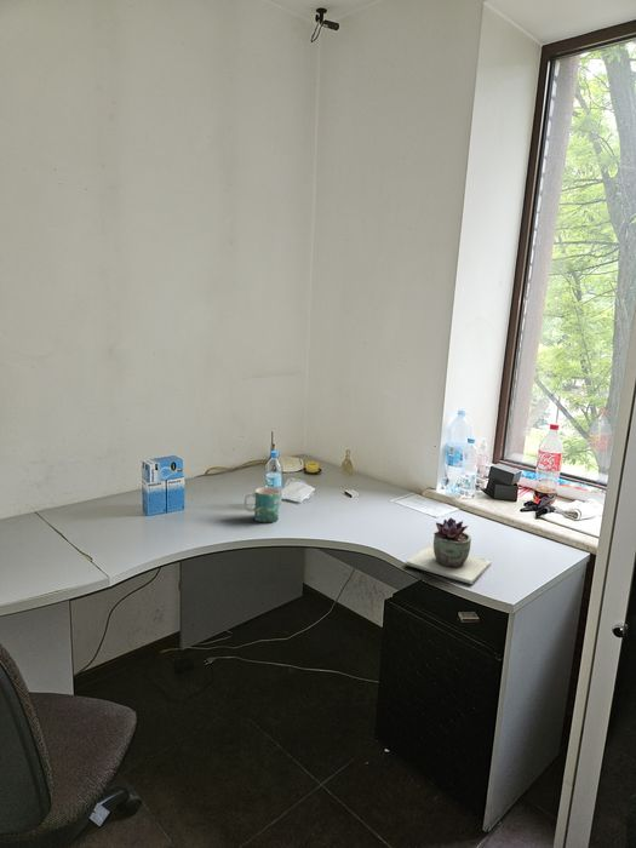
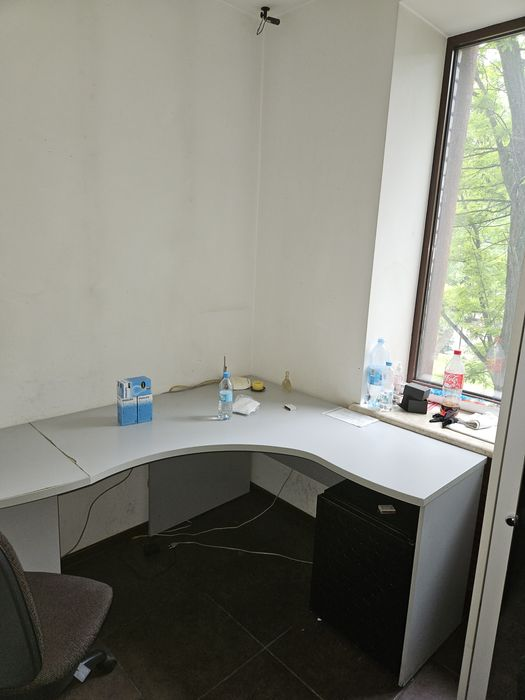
- succulent plant [405,517,492,585]
- mug [243,486,281,523]
